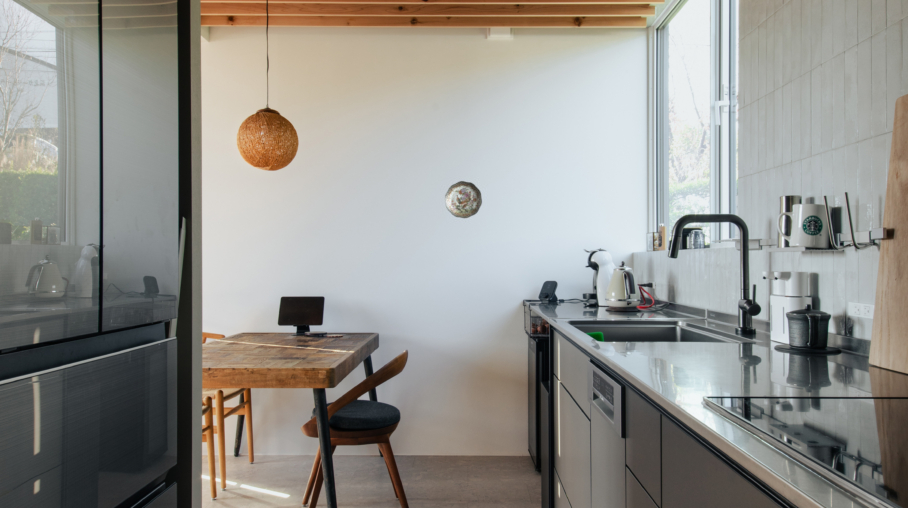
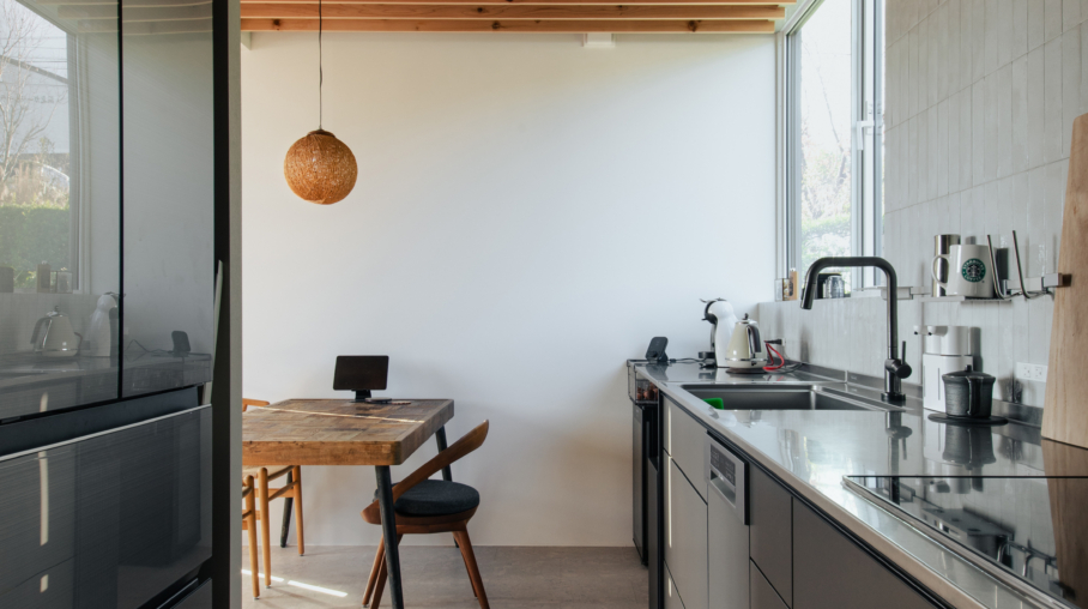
- decorative plate [444,180,483,219]
